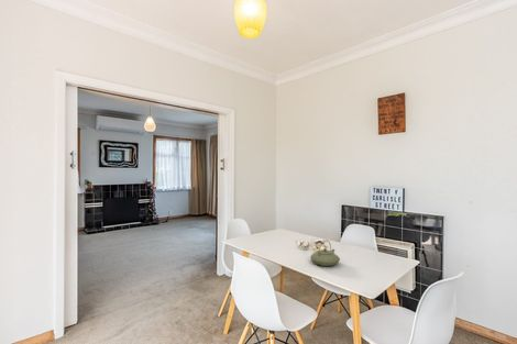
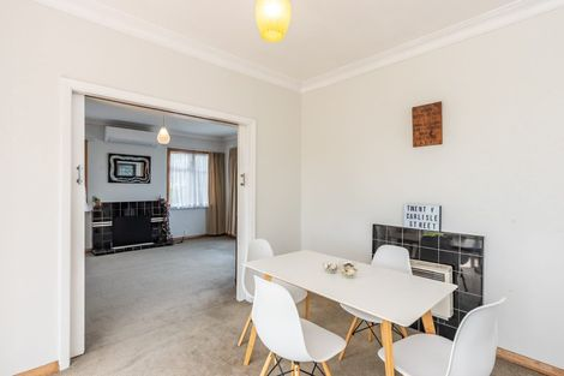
- teapot [309,240,341,267]
